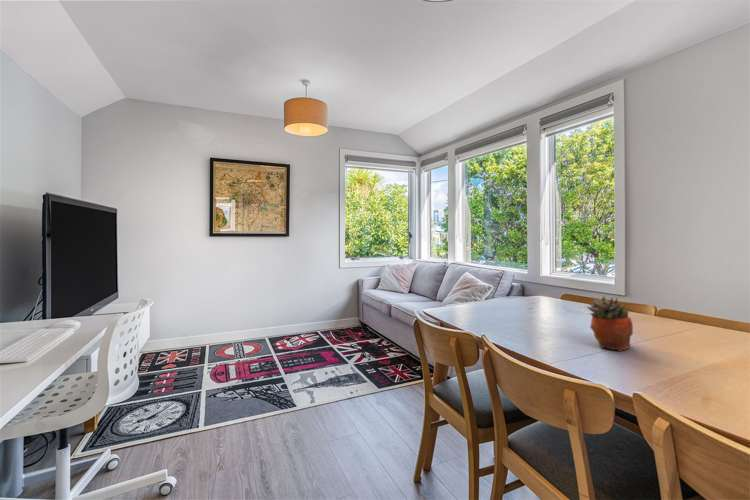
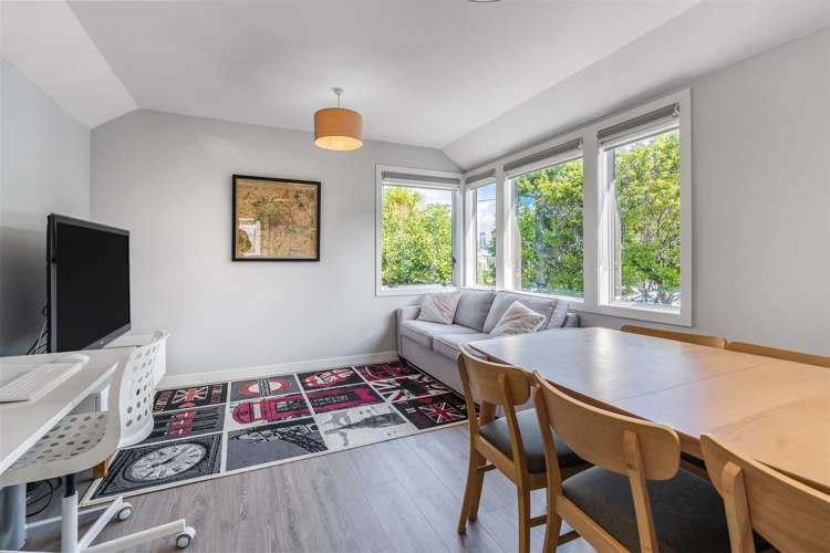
- succulent planter [586,296,634,351]
